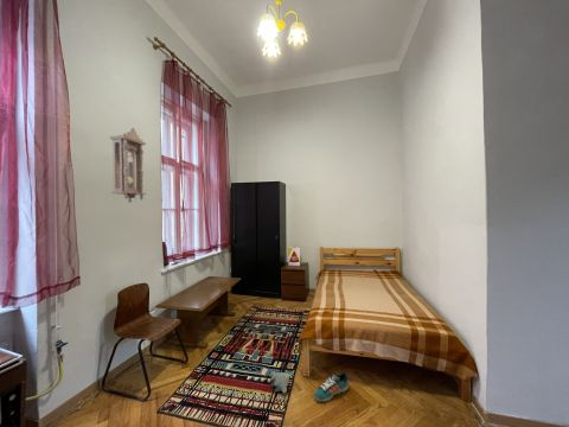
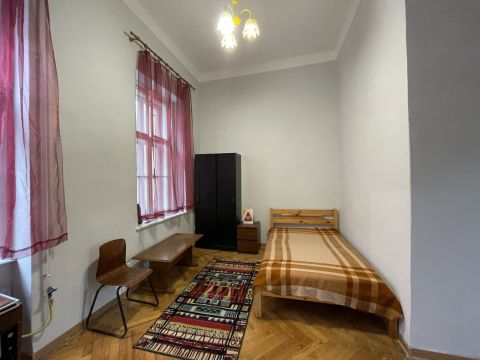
- pendulum clock [108,127,147,204]
- sneaker [313,370,350,402]
- plush toy [269,370,290,395]
